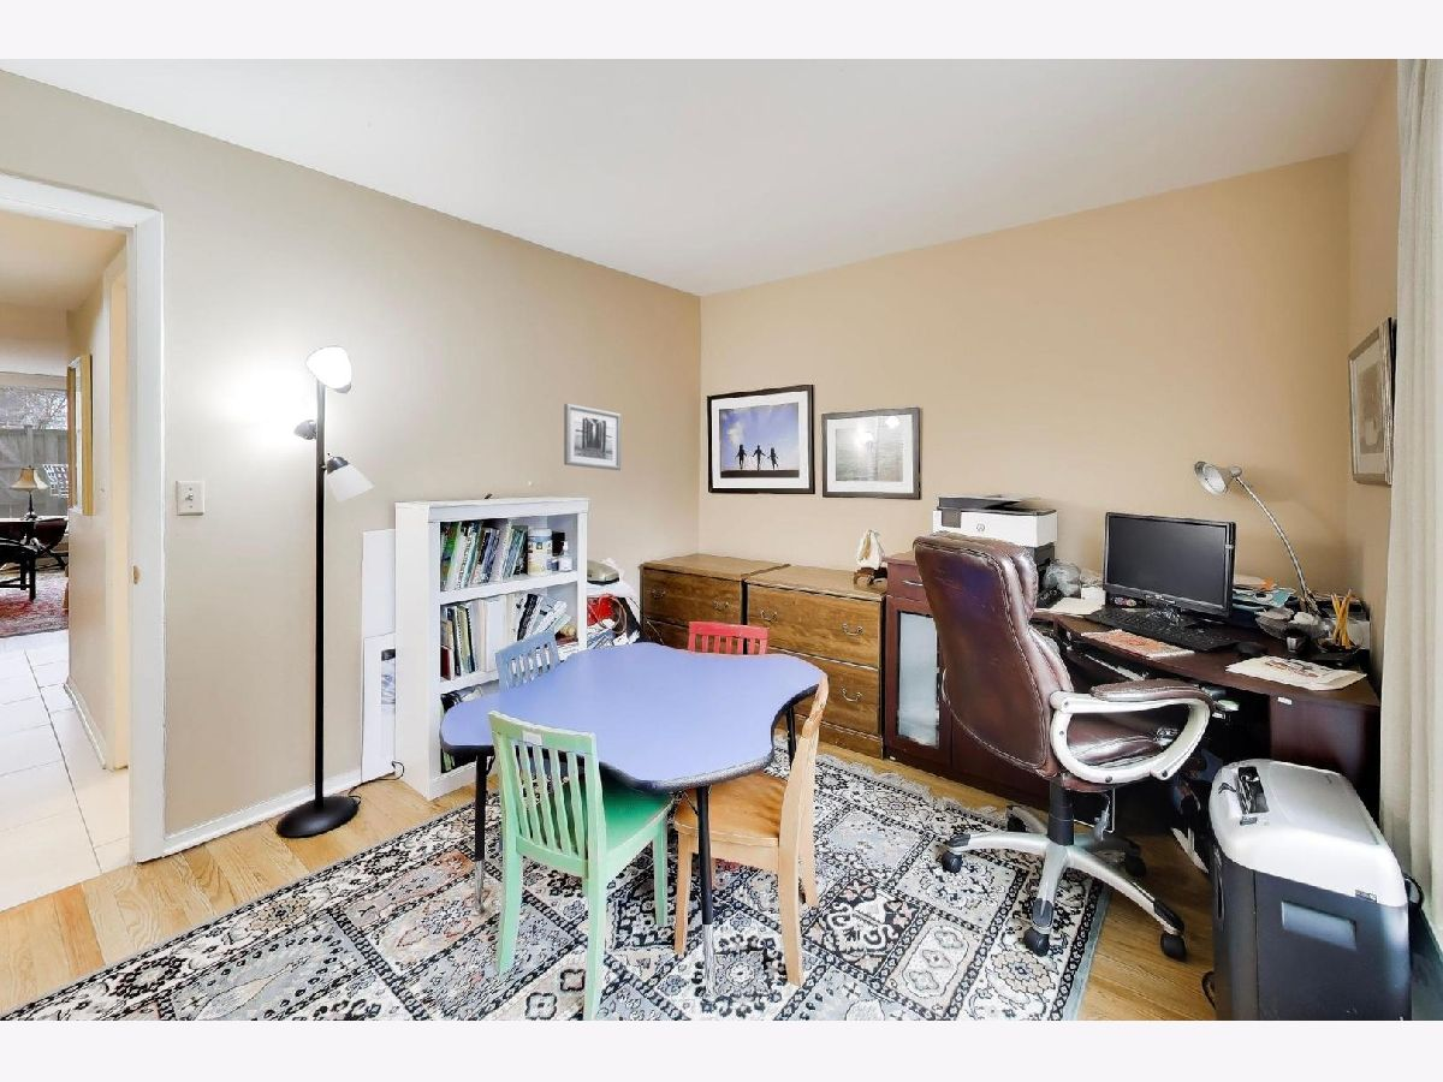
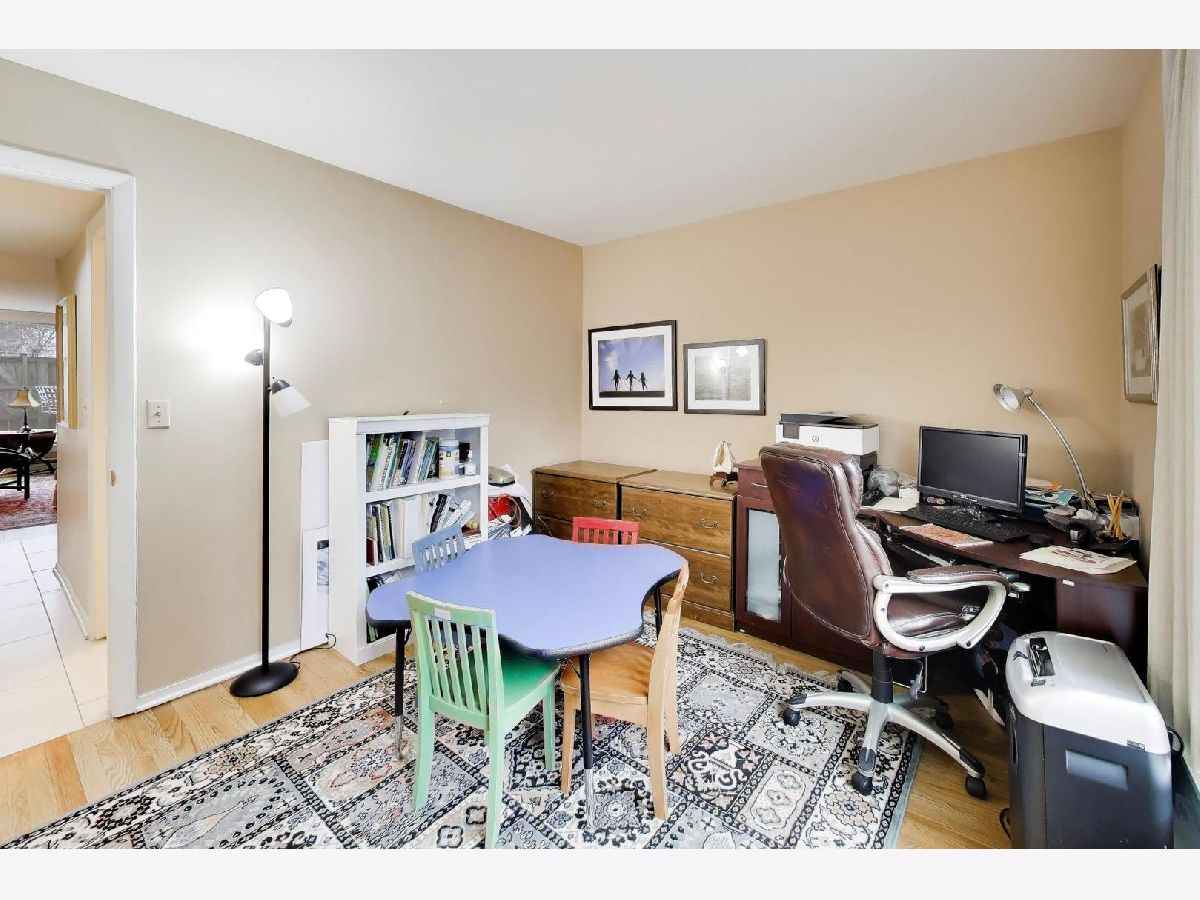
- wall art [563,403,622,471]
